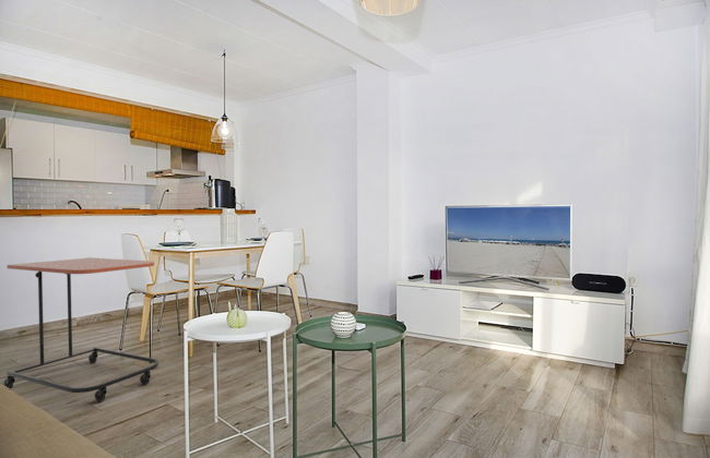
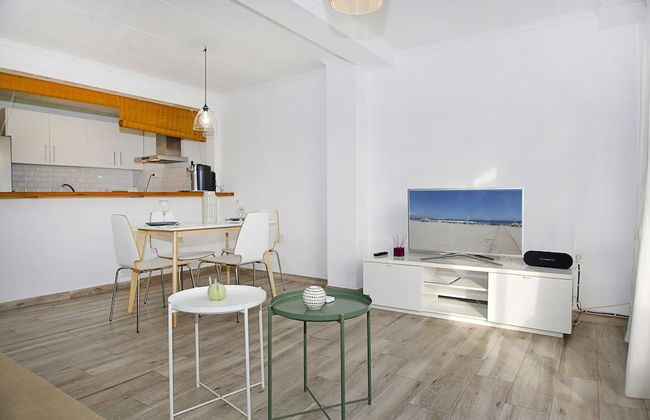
- side table [3,256,161,403]
